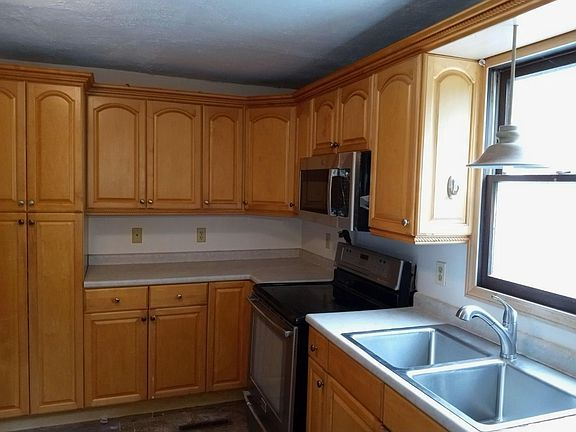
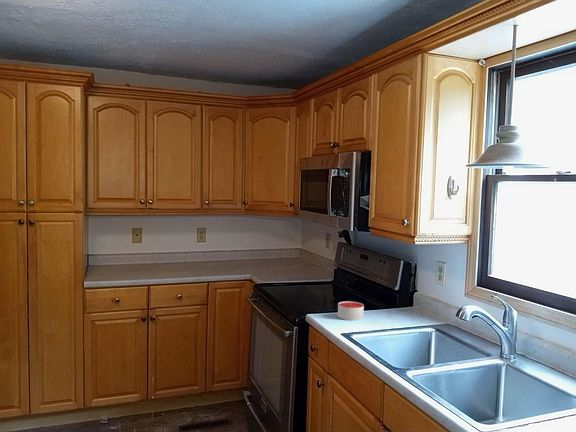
+ candle [337,300,365,321]
